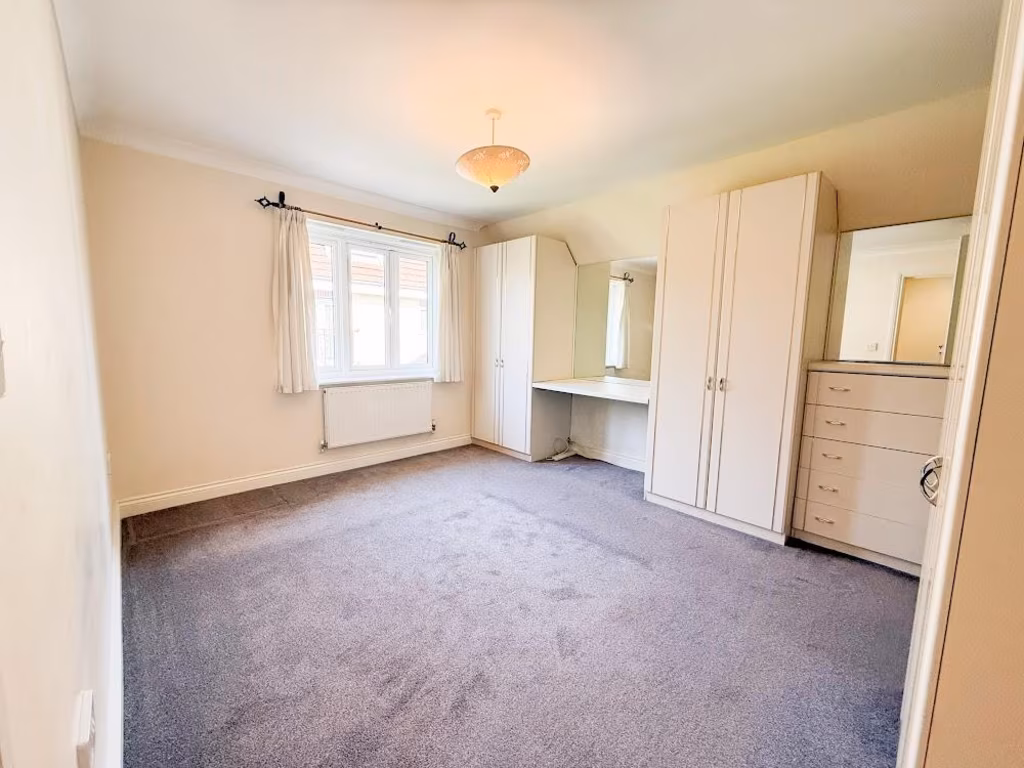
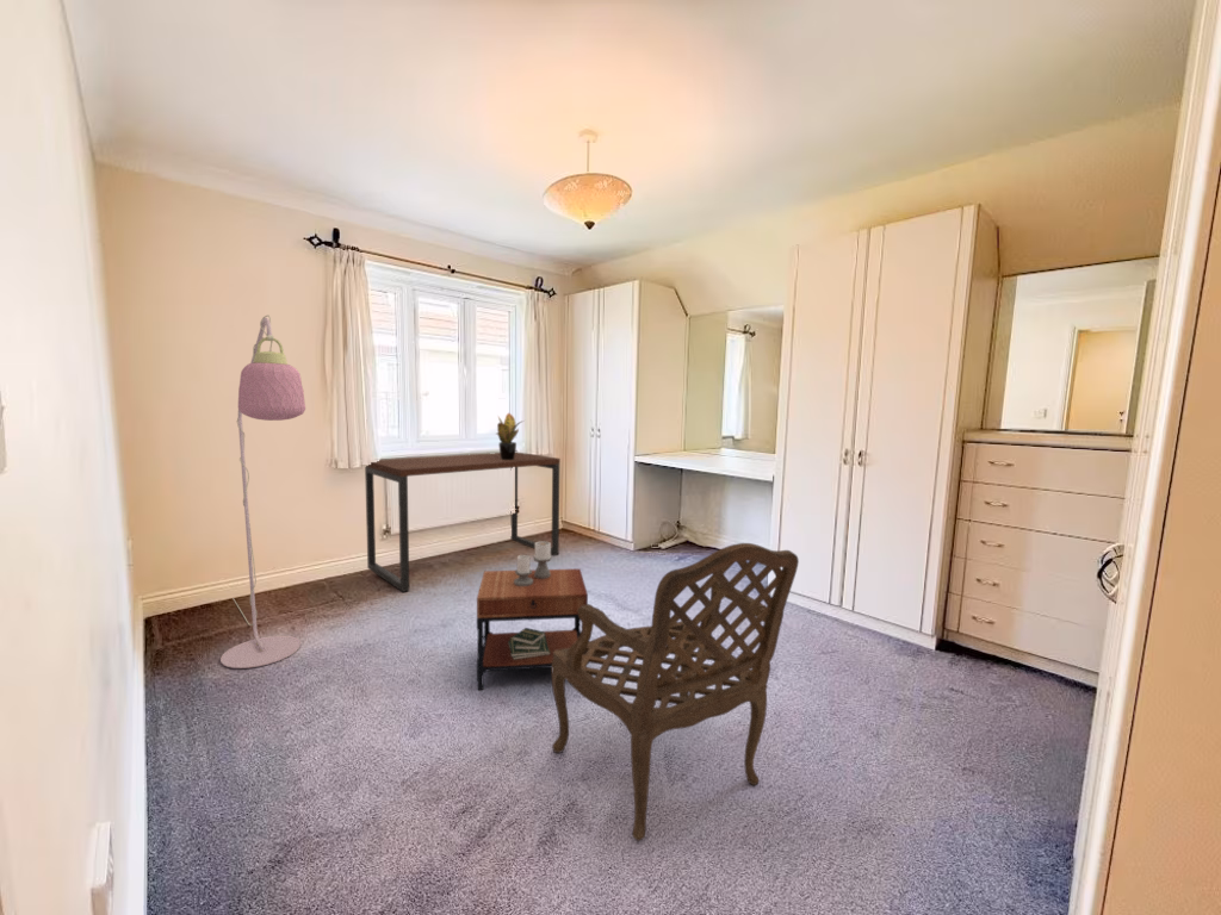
+ side table [476,540,589,691]
+ desk [364,452,562,593]
+ armchair [551,542,800,842]
+ potted plant [495,412,525,460]
+ floor lamp [219,315,306,670]
